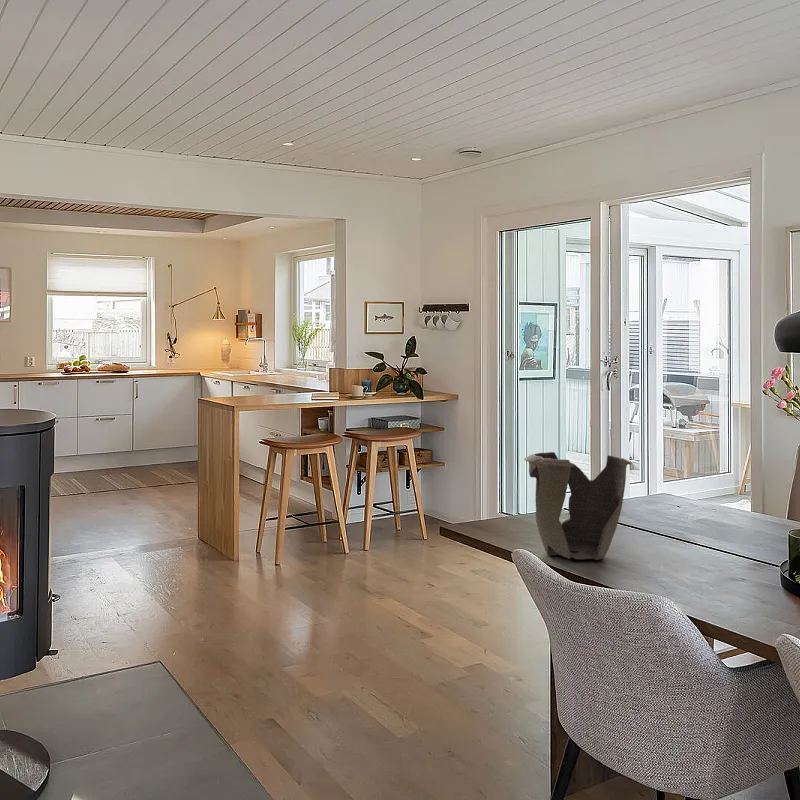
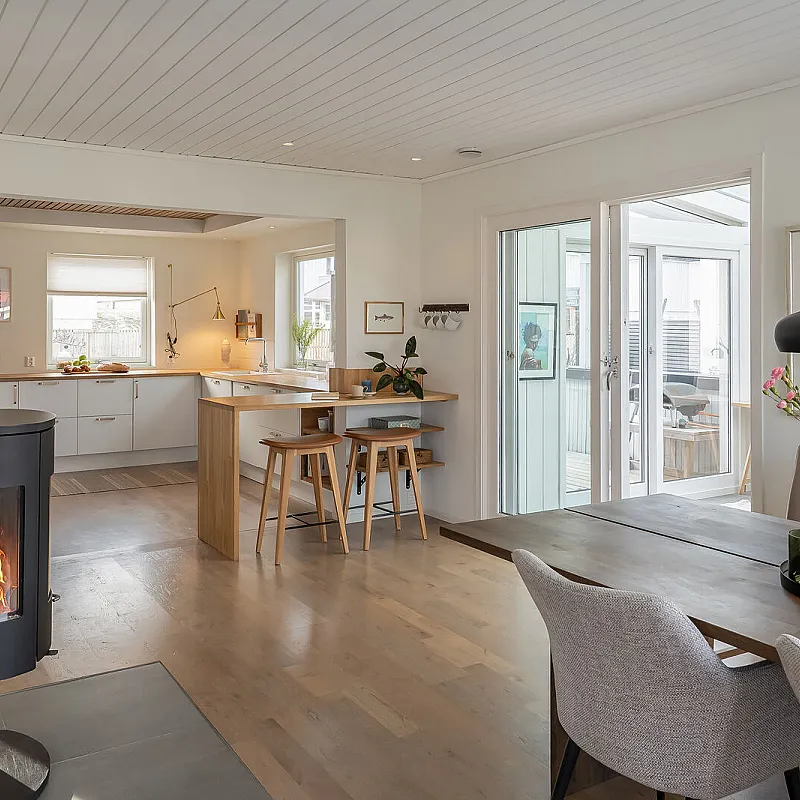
- decorative bowl [523,451,633,561]
